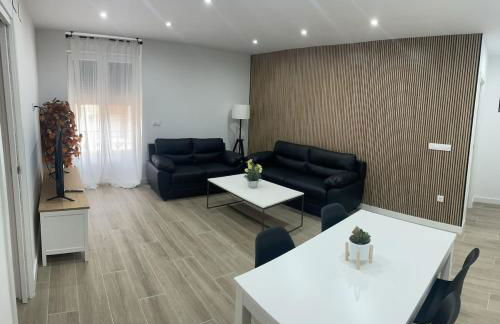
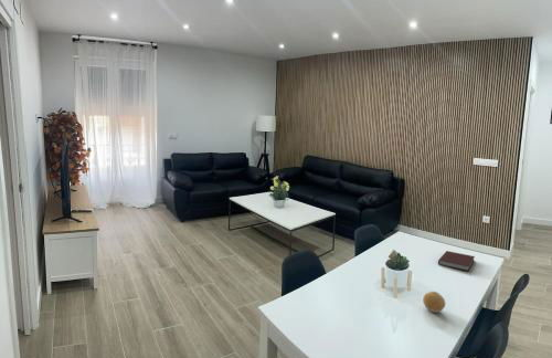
+ notebook [437,250,476,272]
+ fruit [422,291,446,314]
